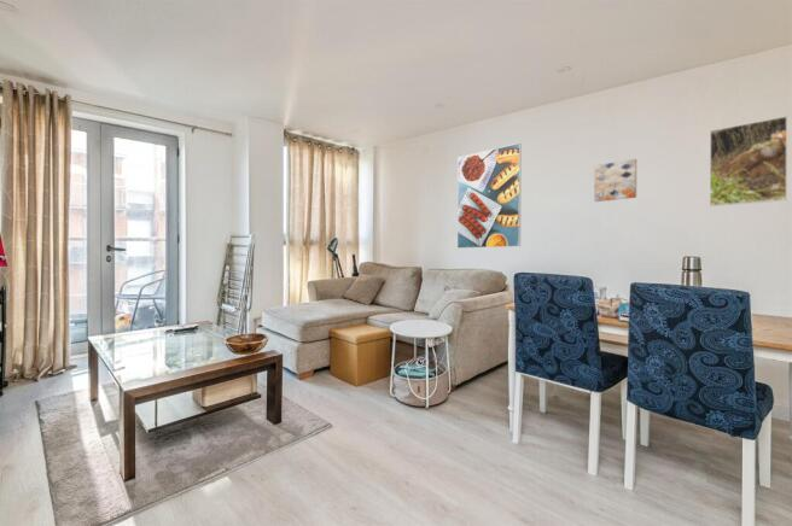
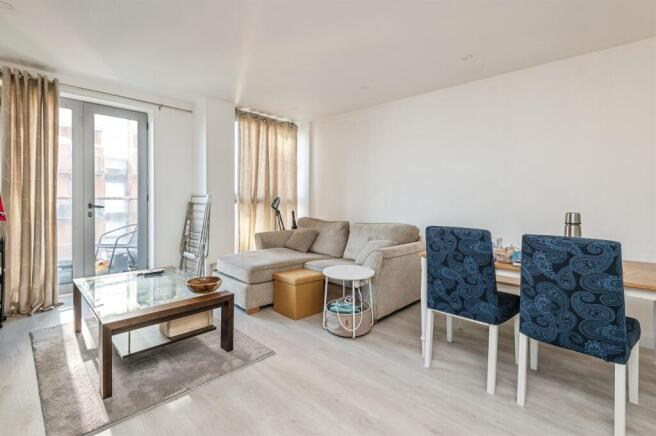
- wall art [593,158,637,203]
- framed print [709,115,788,208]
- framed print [456,142,523,250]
